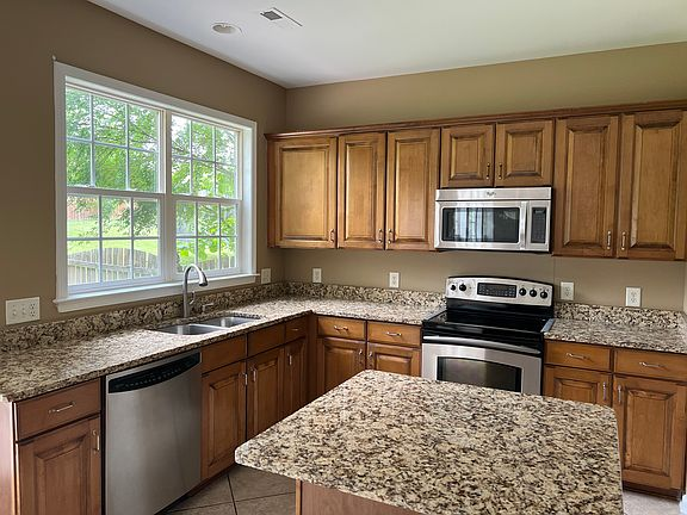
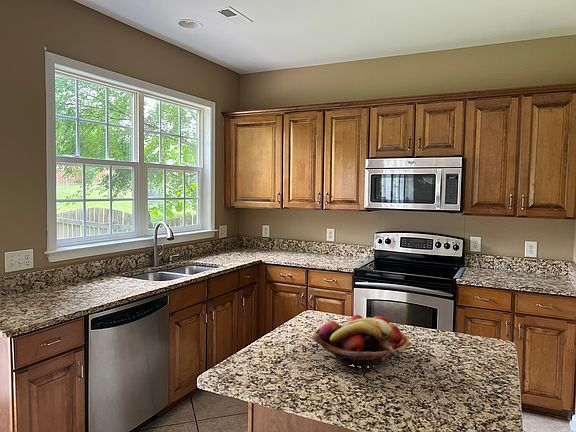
+ fruit basket [311,314,412,369]
